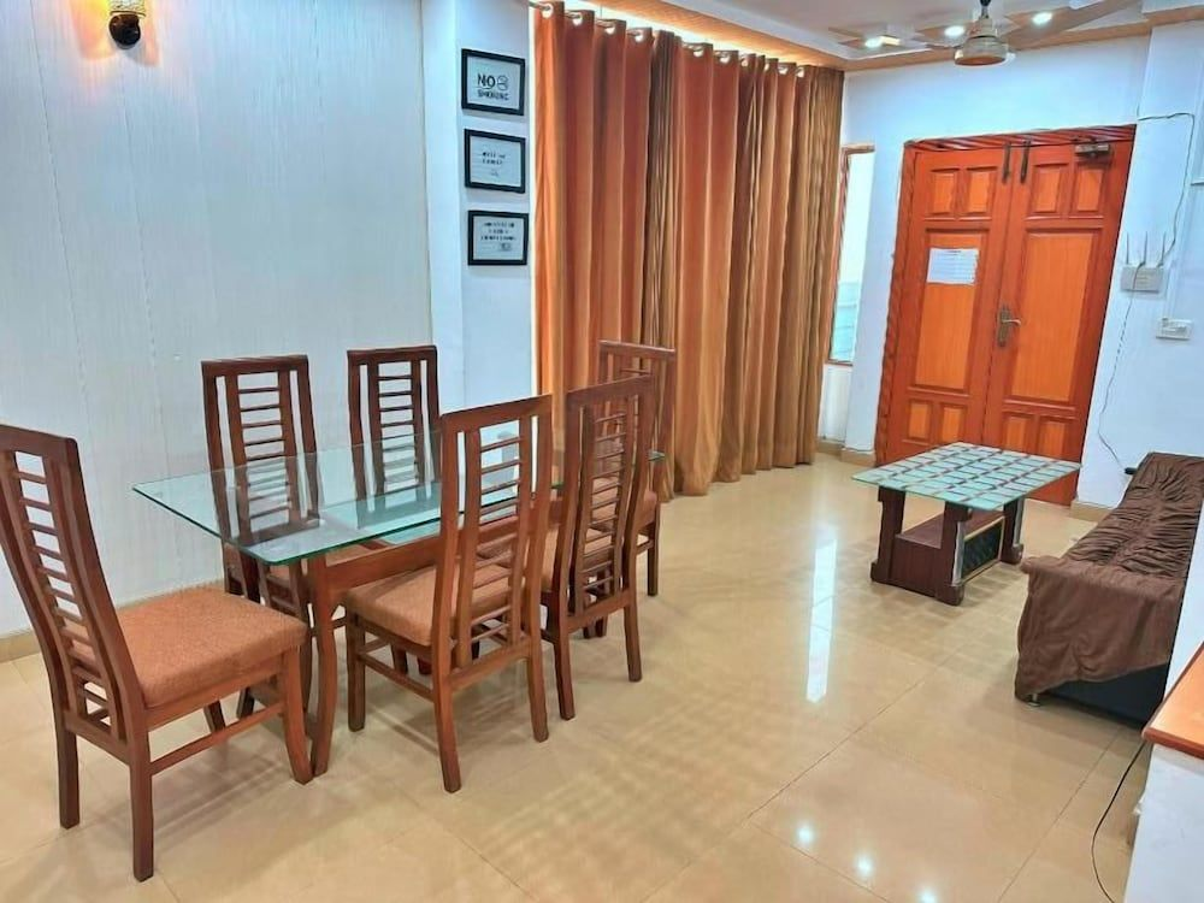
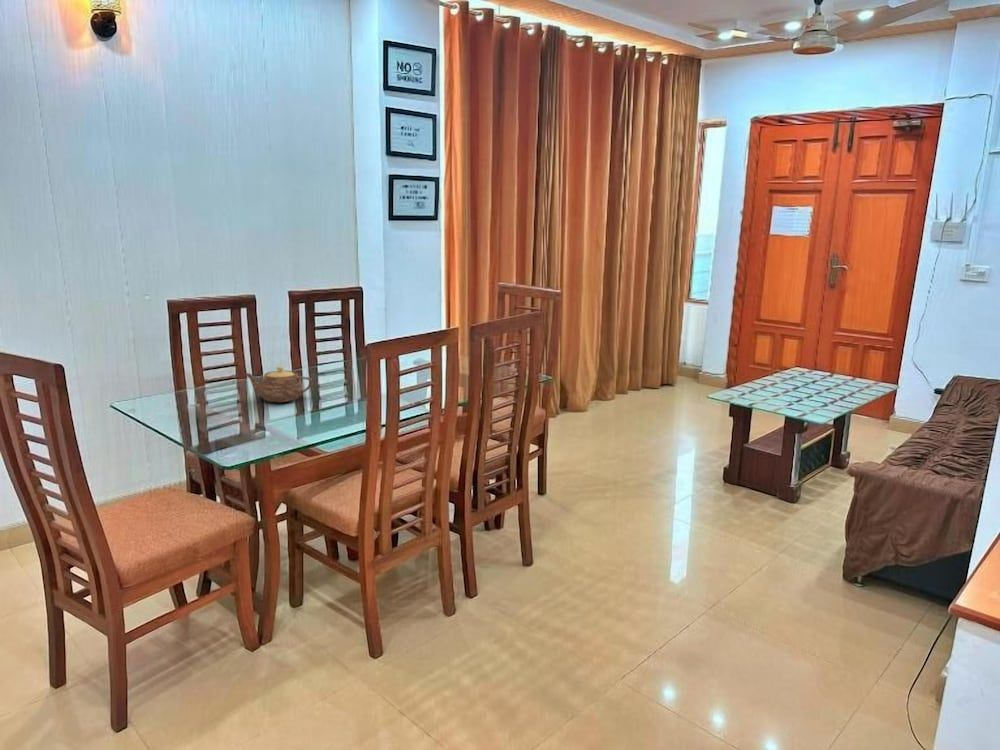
+ teapot [243,366,314,403]
